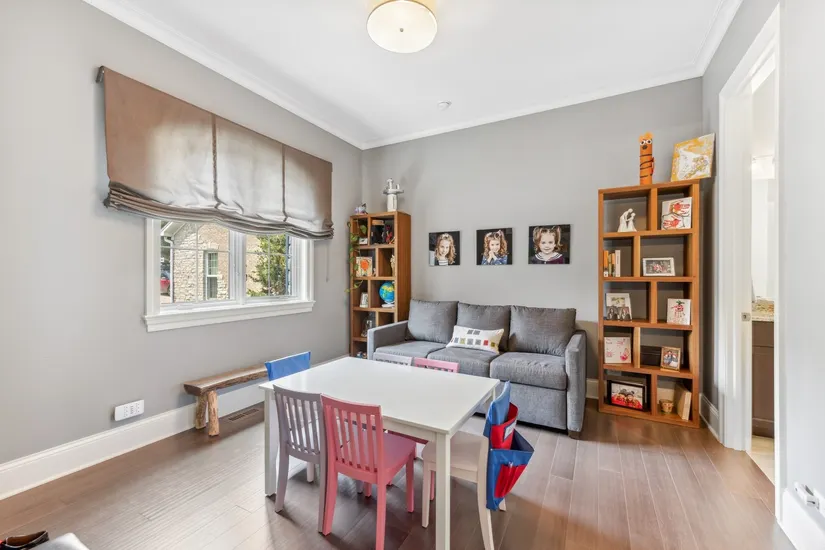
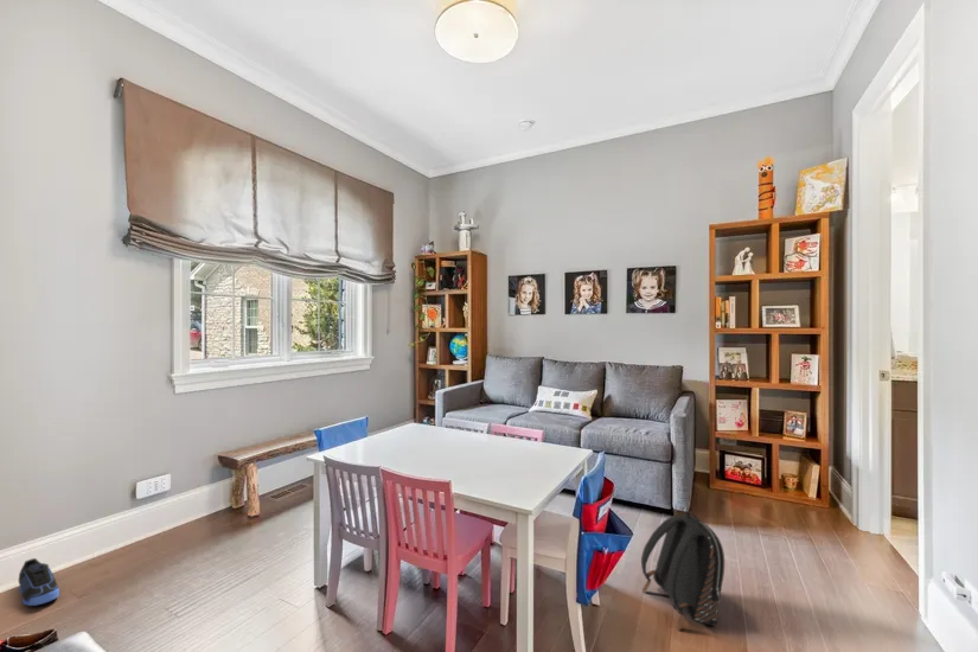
+ sneaker [18,557,60,607]
+ backpack [640,511,725,632]
